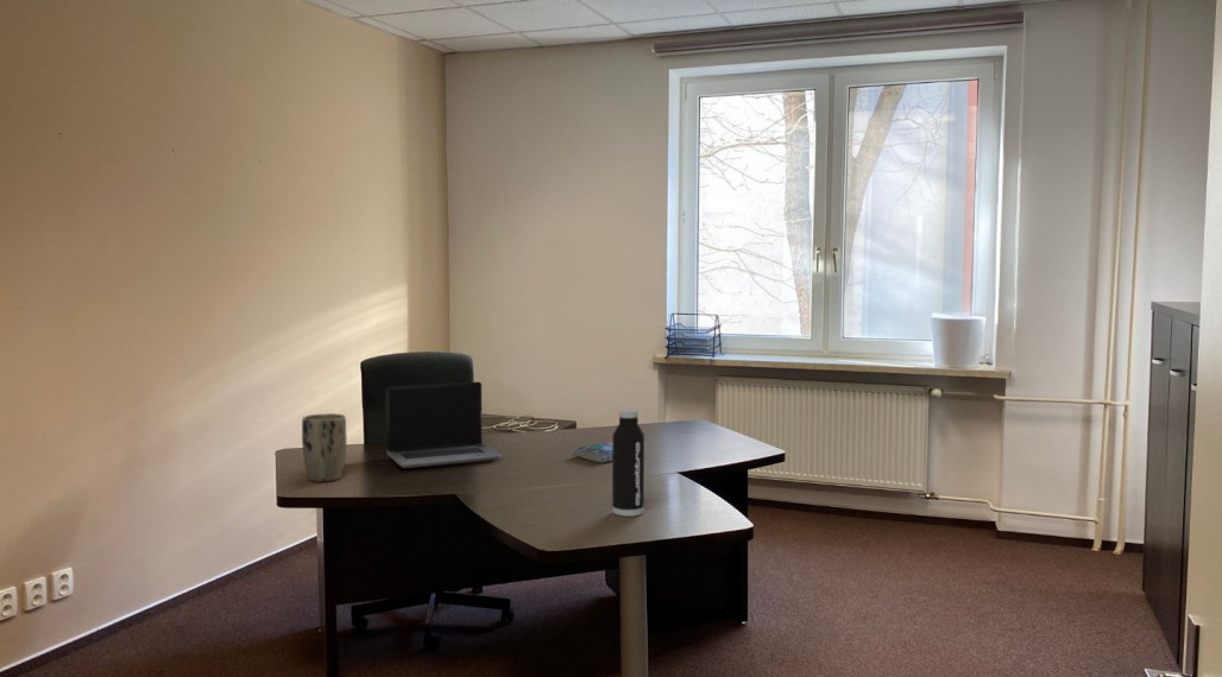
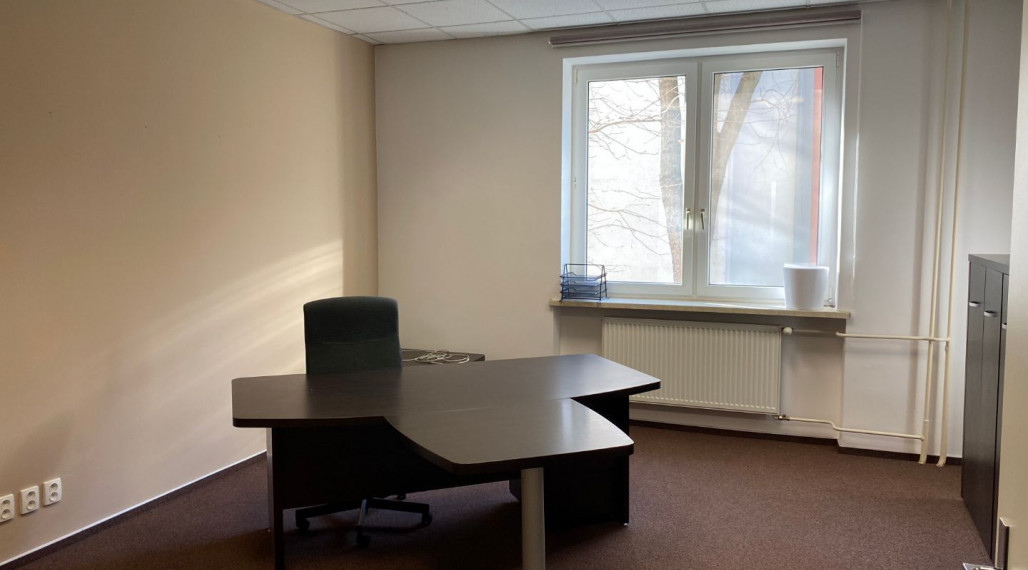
- water bottle [611,407,645,518]
- book [573,442,612,463]
- laptop computer [384,381,503,469]
- plant pot [301,412,348,483]
